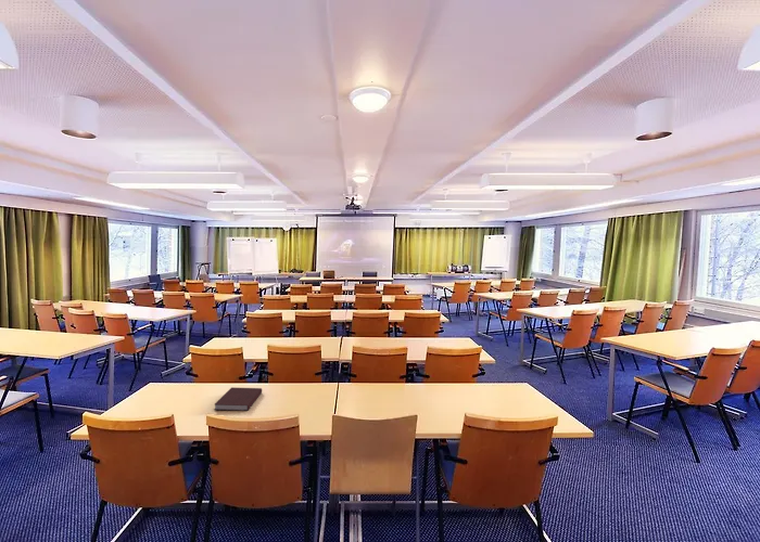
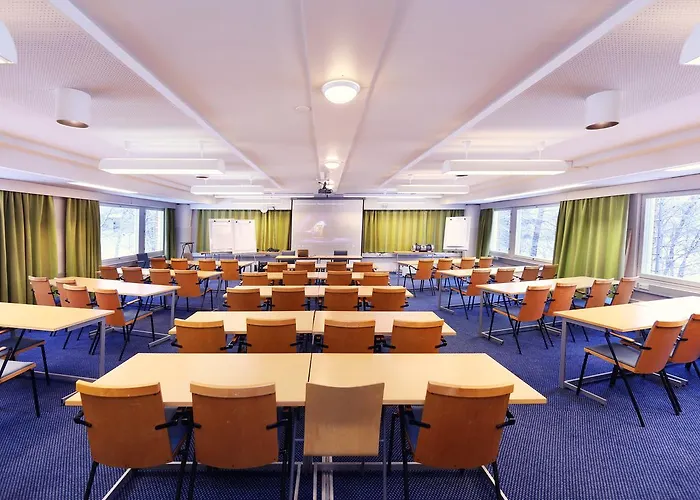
- notebook [213,386,263,412]
